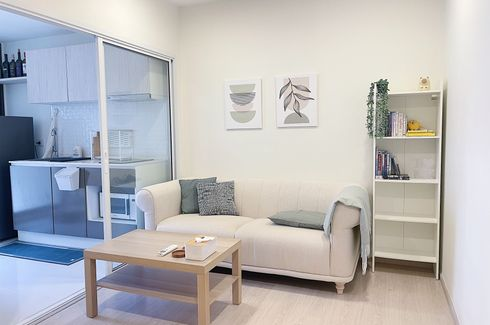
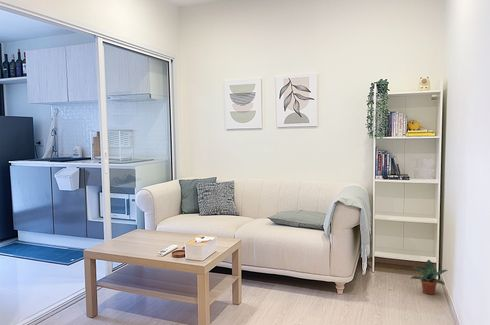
+ potted plant [410,259,449,296]
